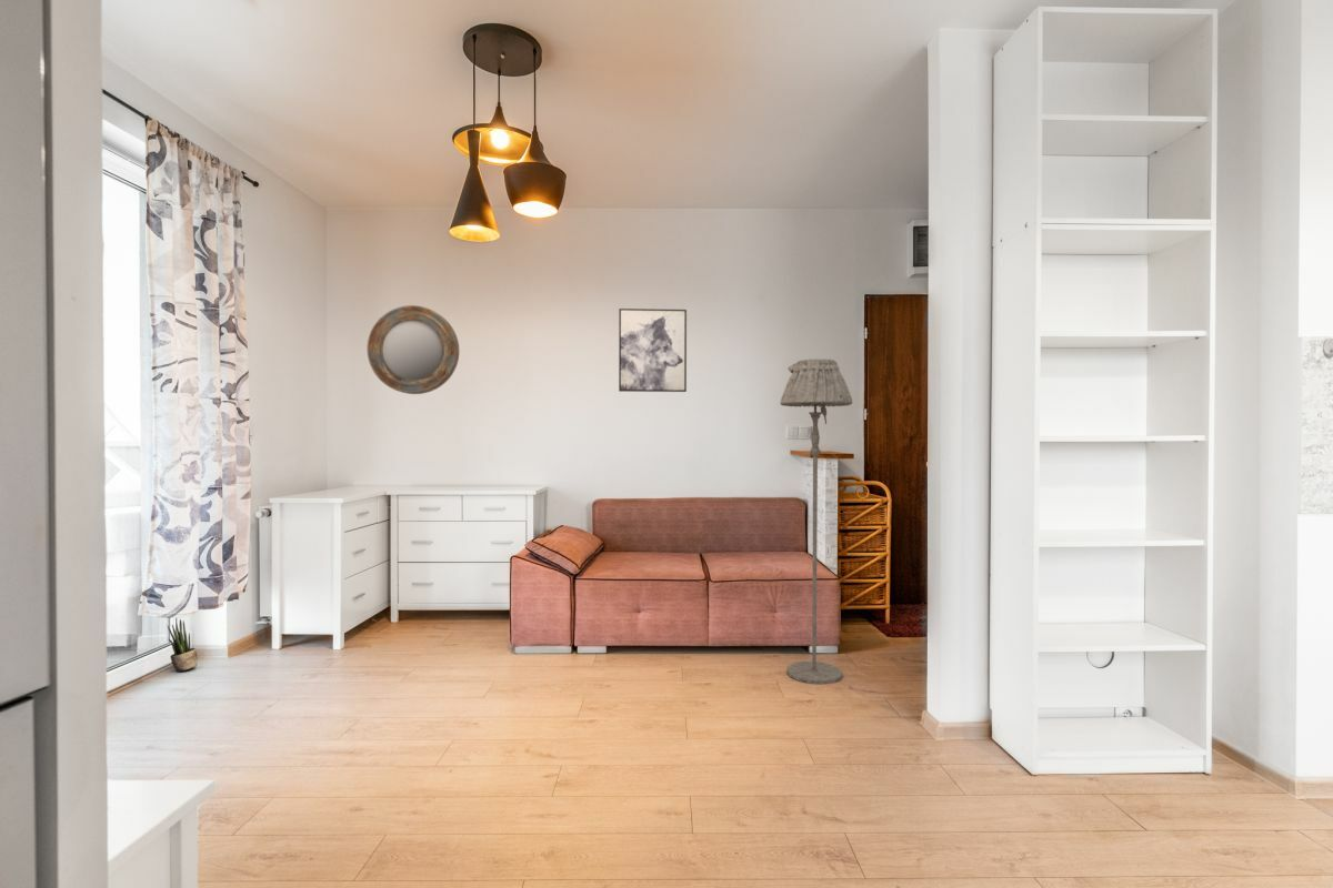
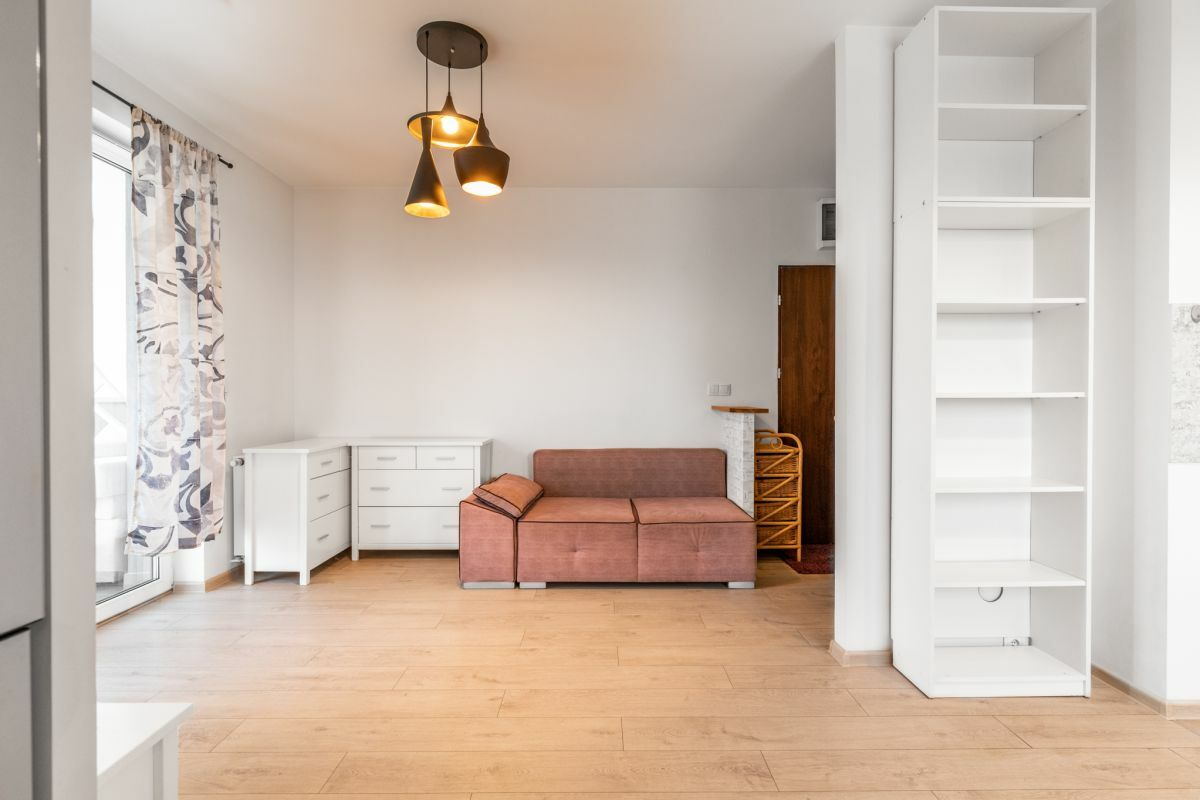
- floor lamp [779,357,853,685]
- home mirror [367,304,460,395]
- potted plant [167,618,199,673]
- wall art [618,307,688,393]
